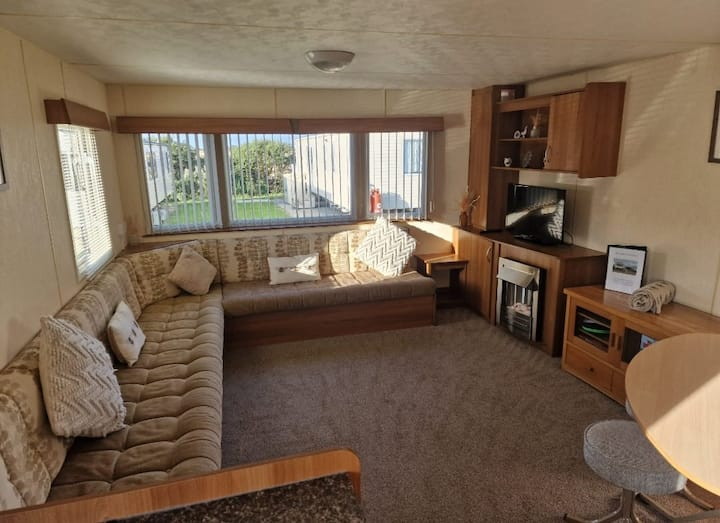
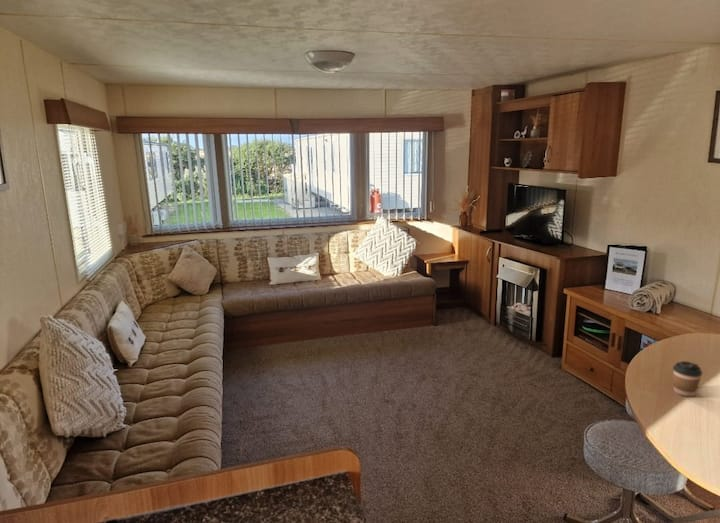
+ coffee cup [672,360,704,397]
